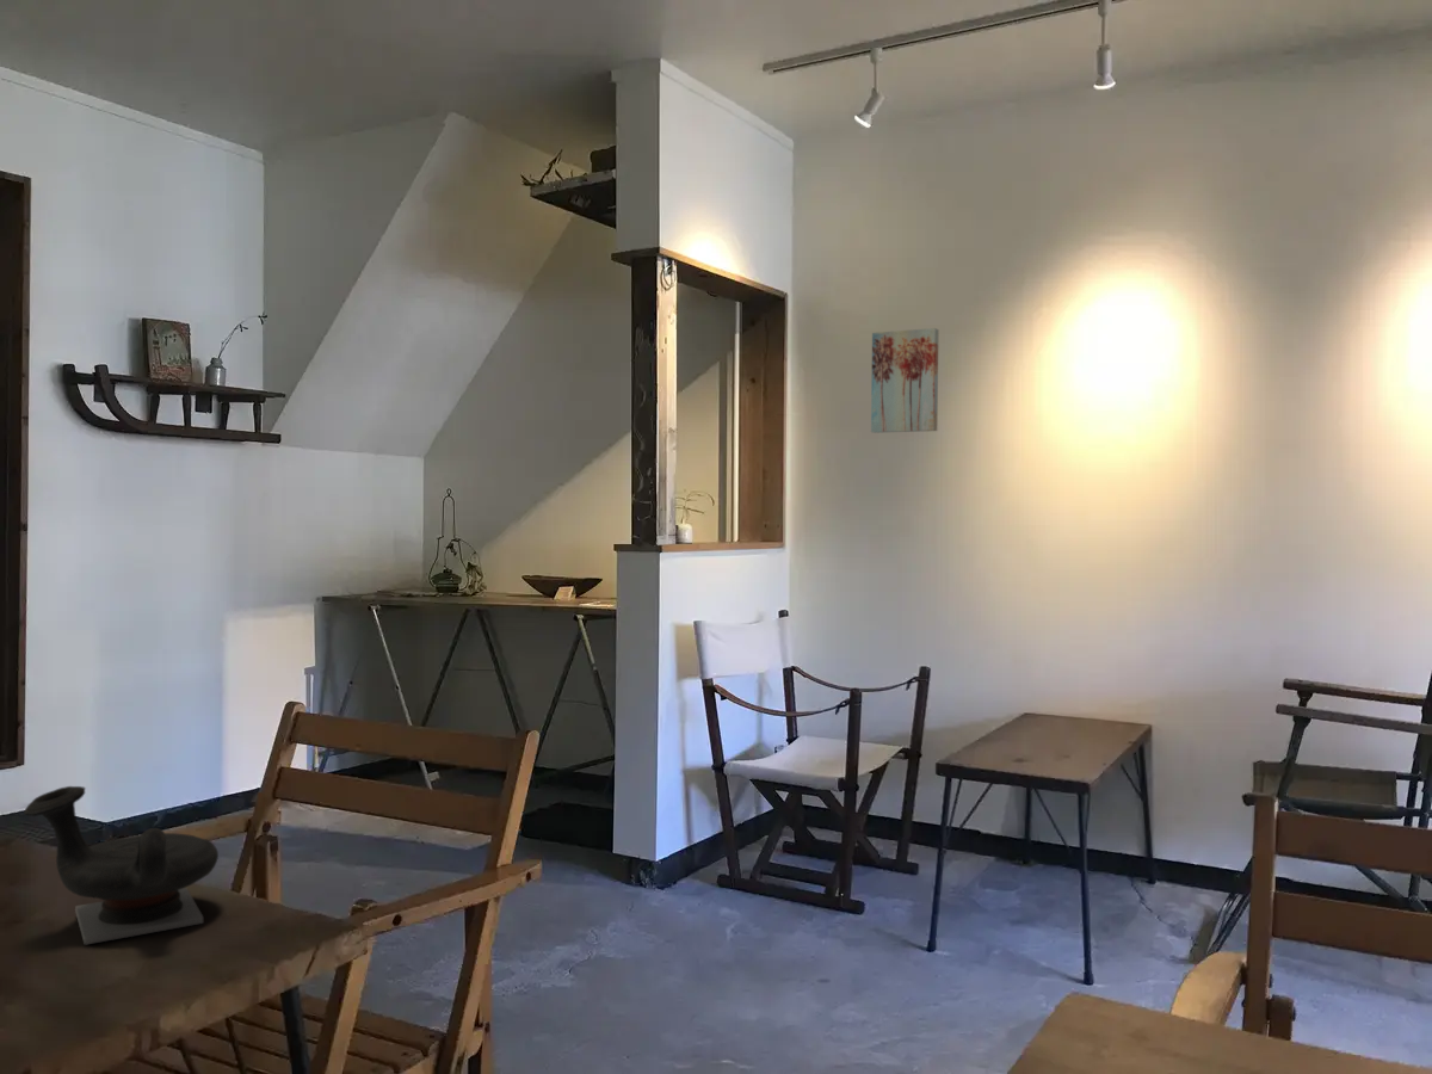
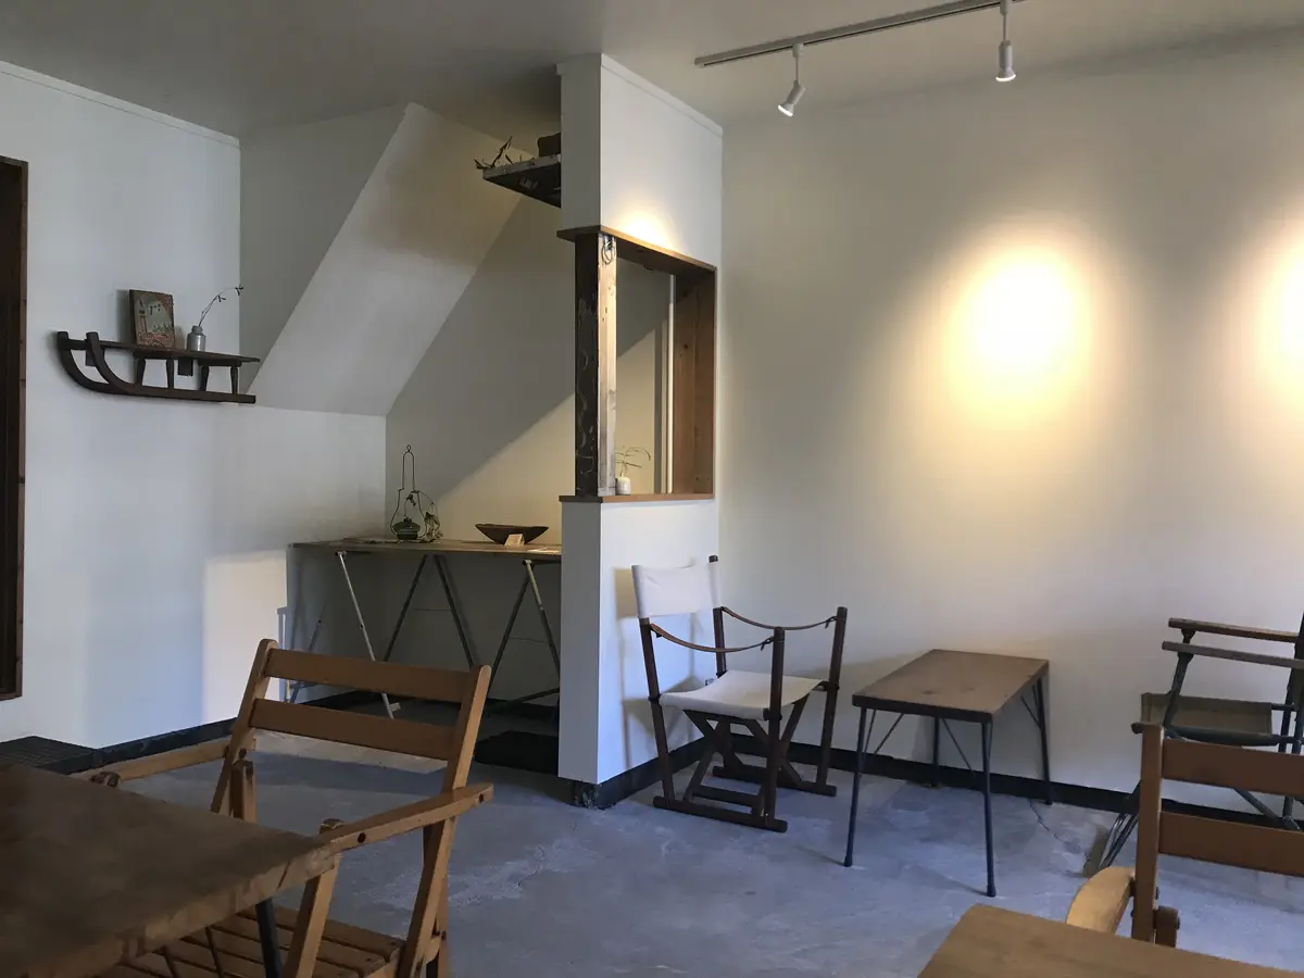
- teapot [23,785,220,946]
- wall art [870,327,940,434]
